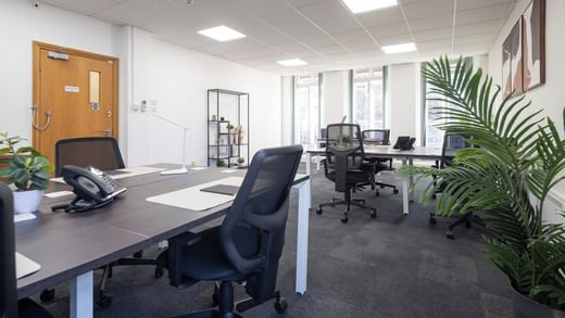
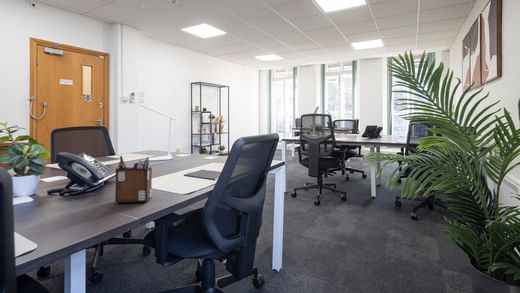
+ desk organizer [114,155,153,203]
